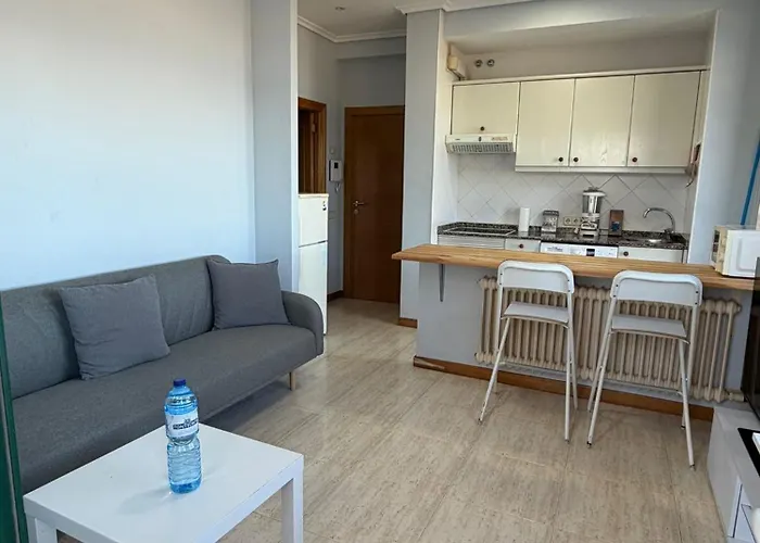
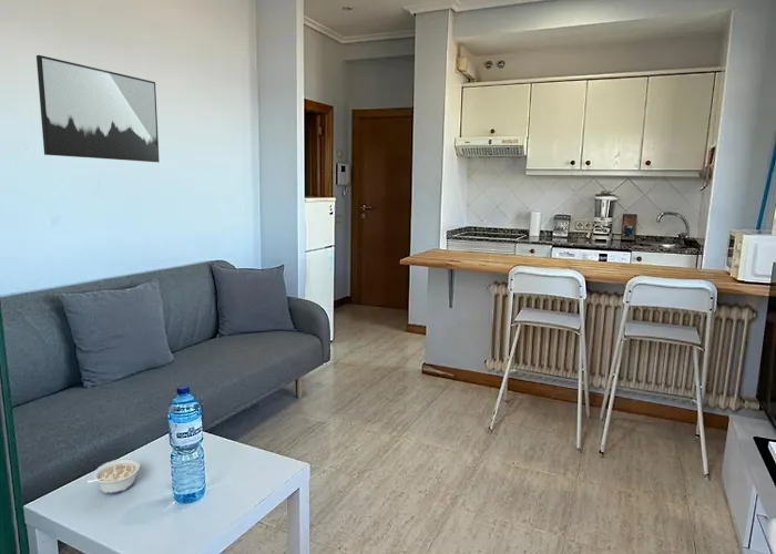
+ wall art [35,54,161,164]
+ legume [84,458,141,495]
